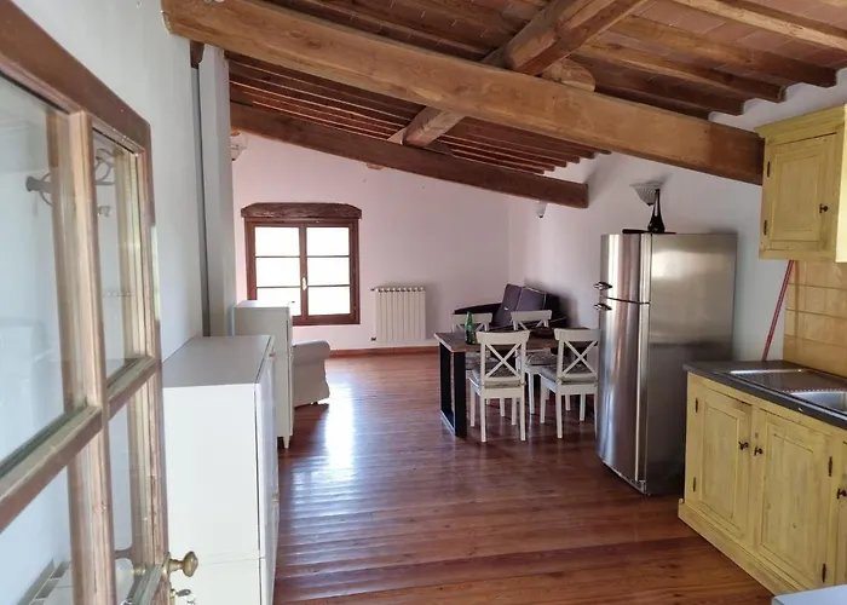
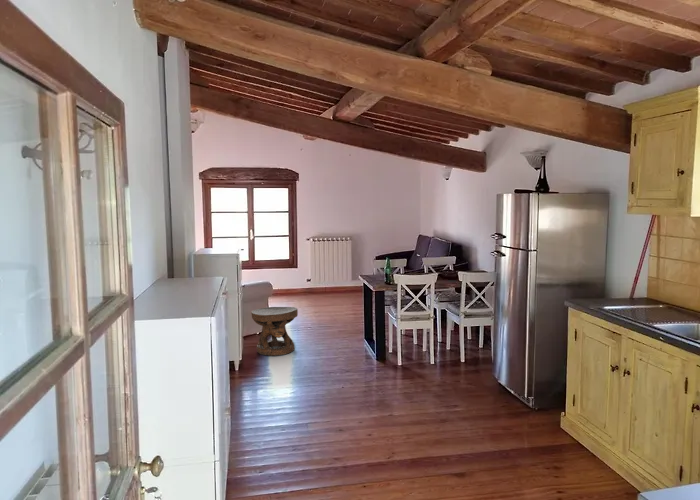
+ side table [250,306,299,357]
